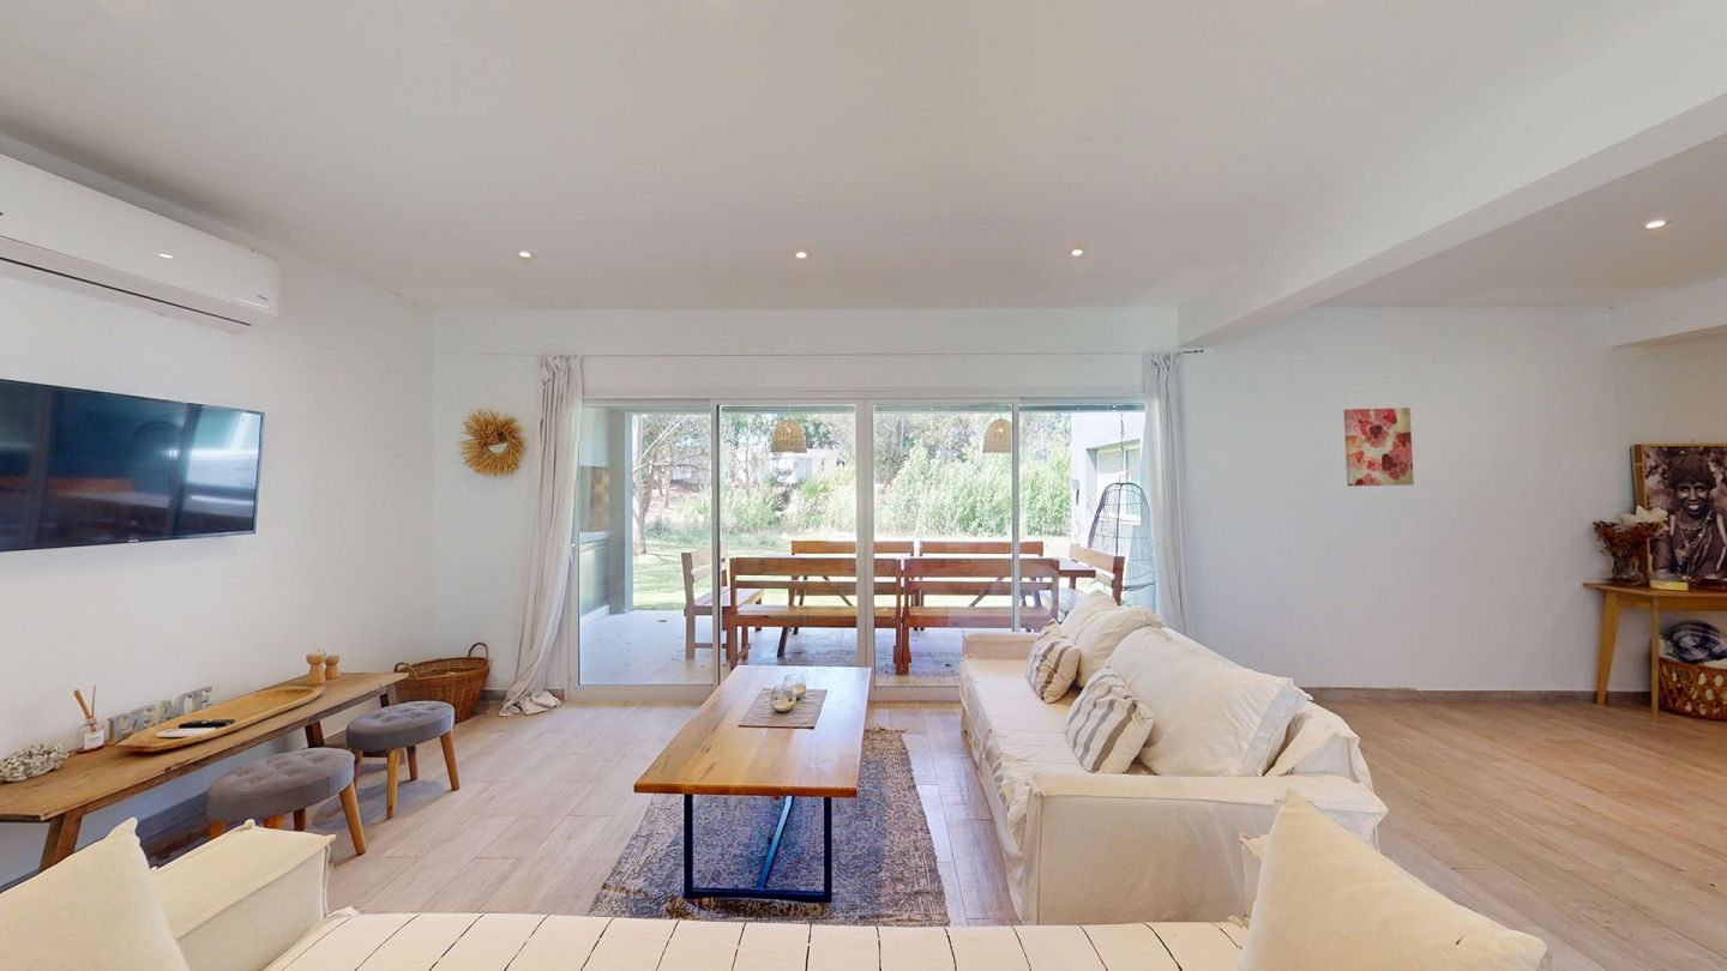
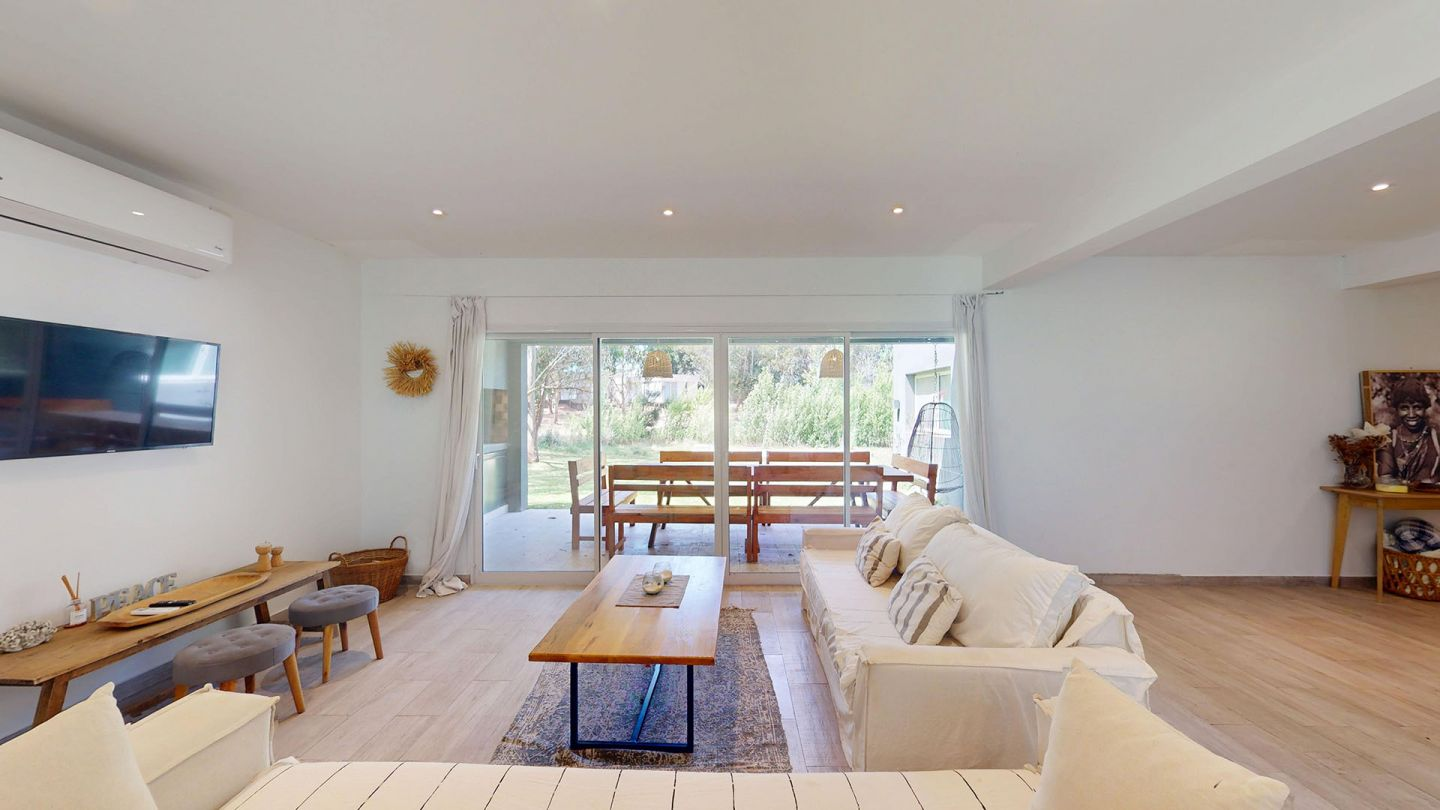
- wall art [1342,406,1415,487]
